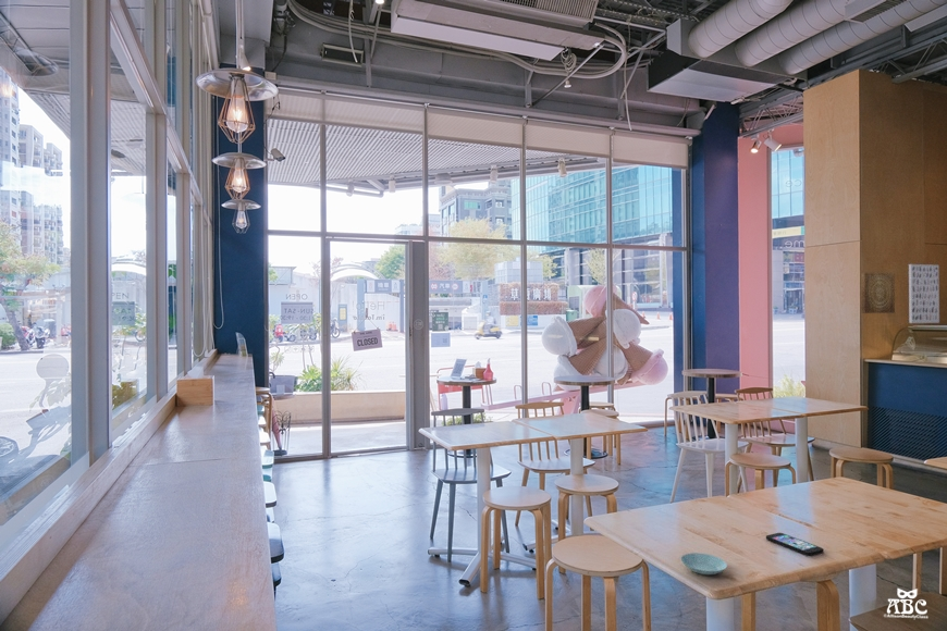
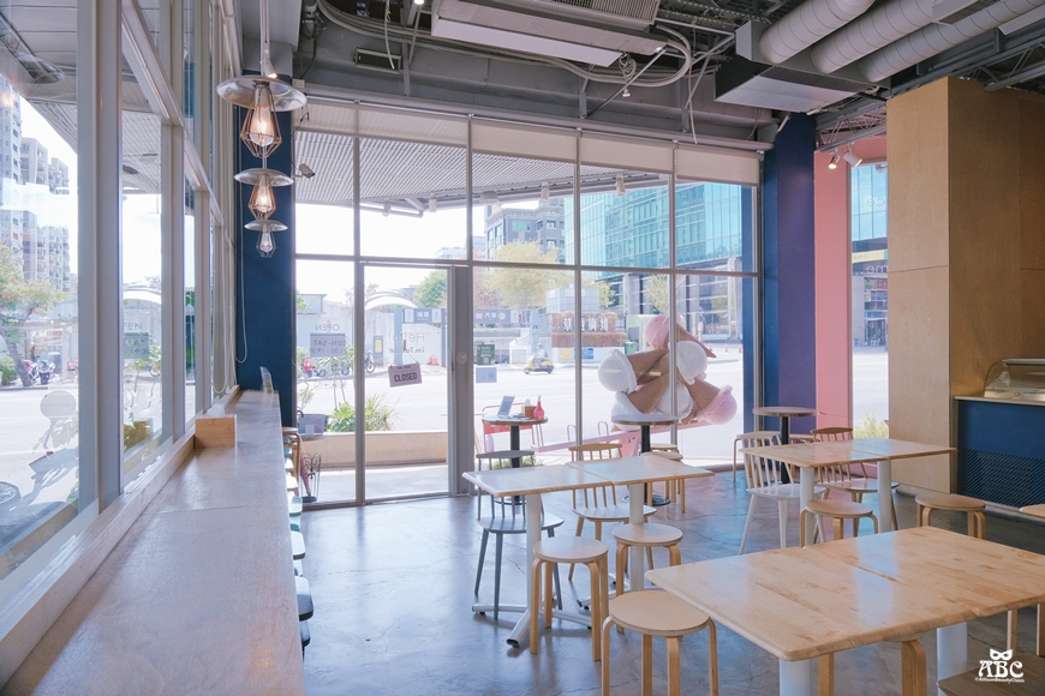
- smartphone [765,532,825,557]
- saucer [680,552,728,576]
- wall art [860,272,896,314]
- wall art [908,263,940,324]
